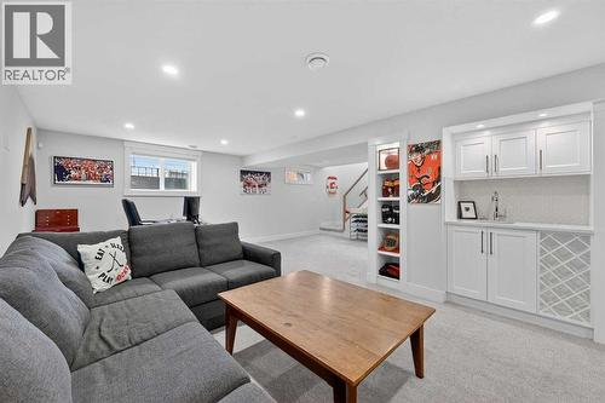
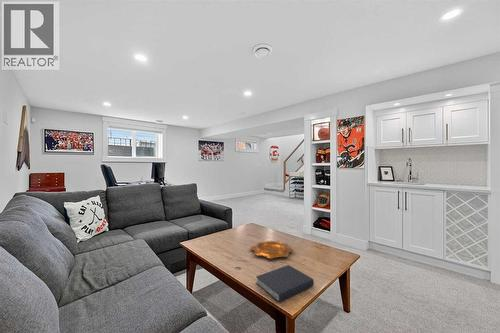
+ decorative bowl [249,240,294,259]
+ book [255,264,315,303]
